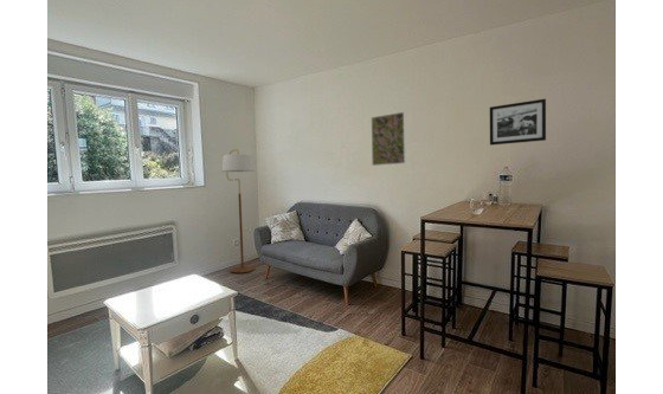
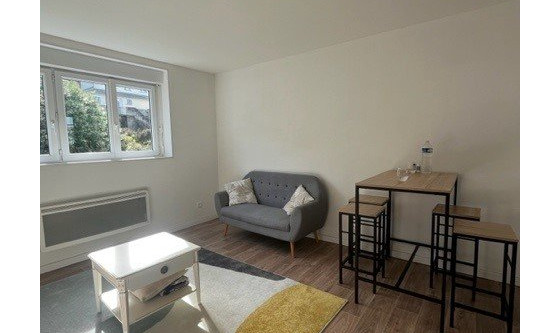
- floor lamp [221,148,256,274]
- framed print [371,111,407,167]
- picture frame [489,98,547,147]
